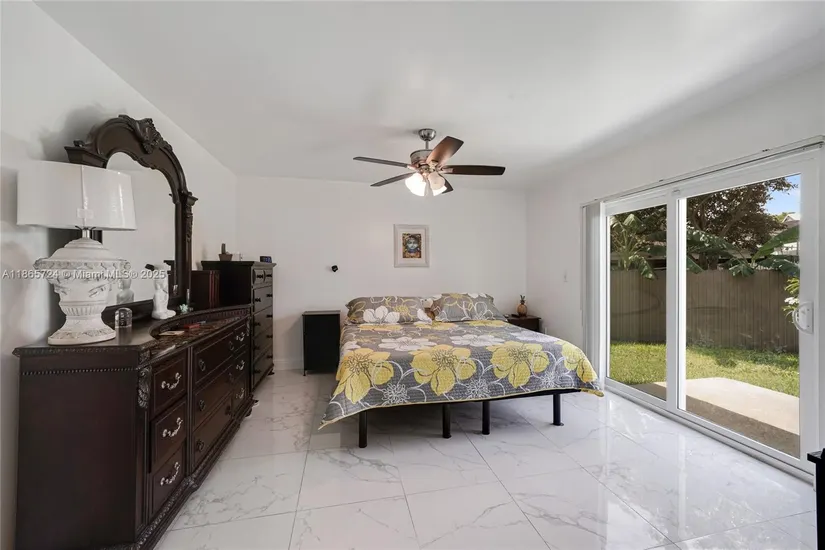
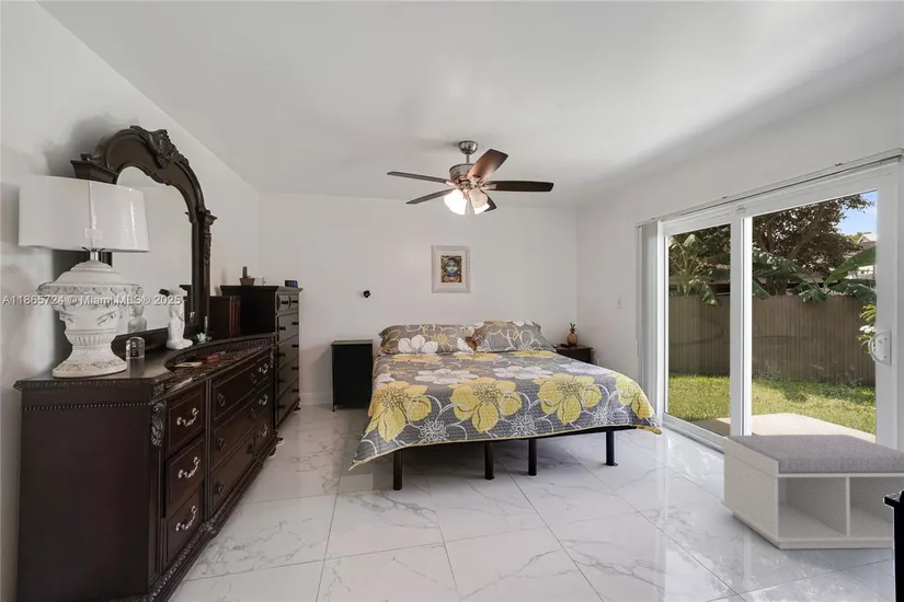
+ bench [720,433,904,551]
